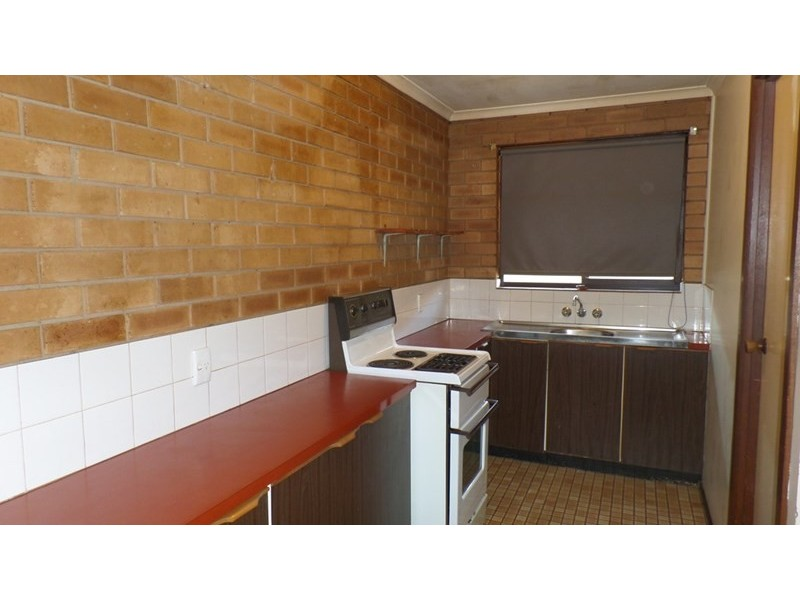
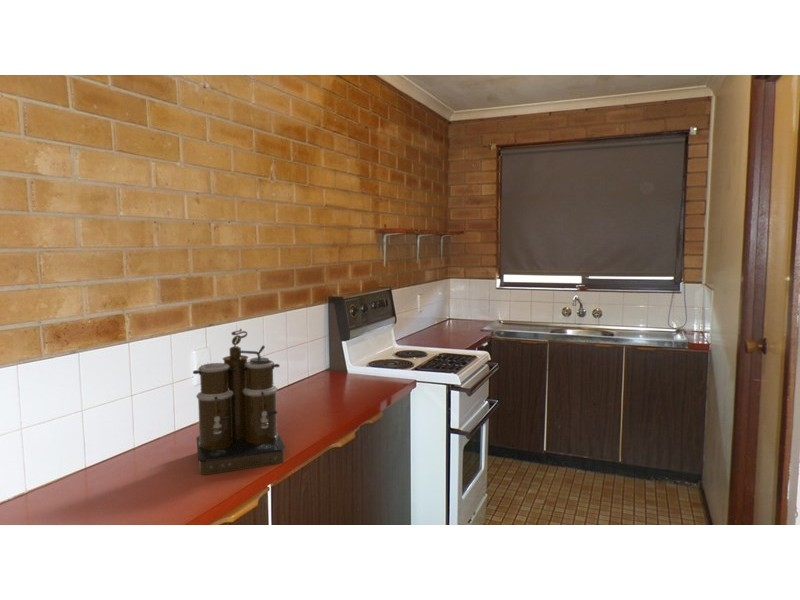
+ coffee maker [192,328,287,476]
